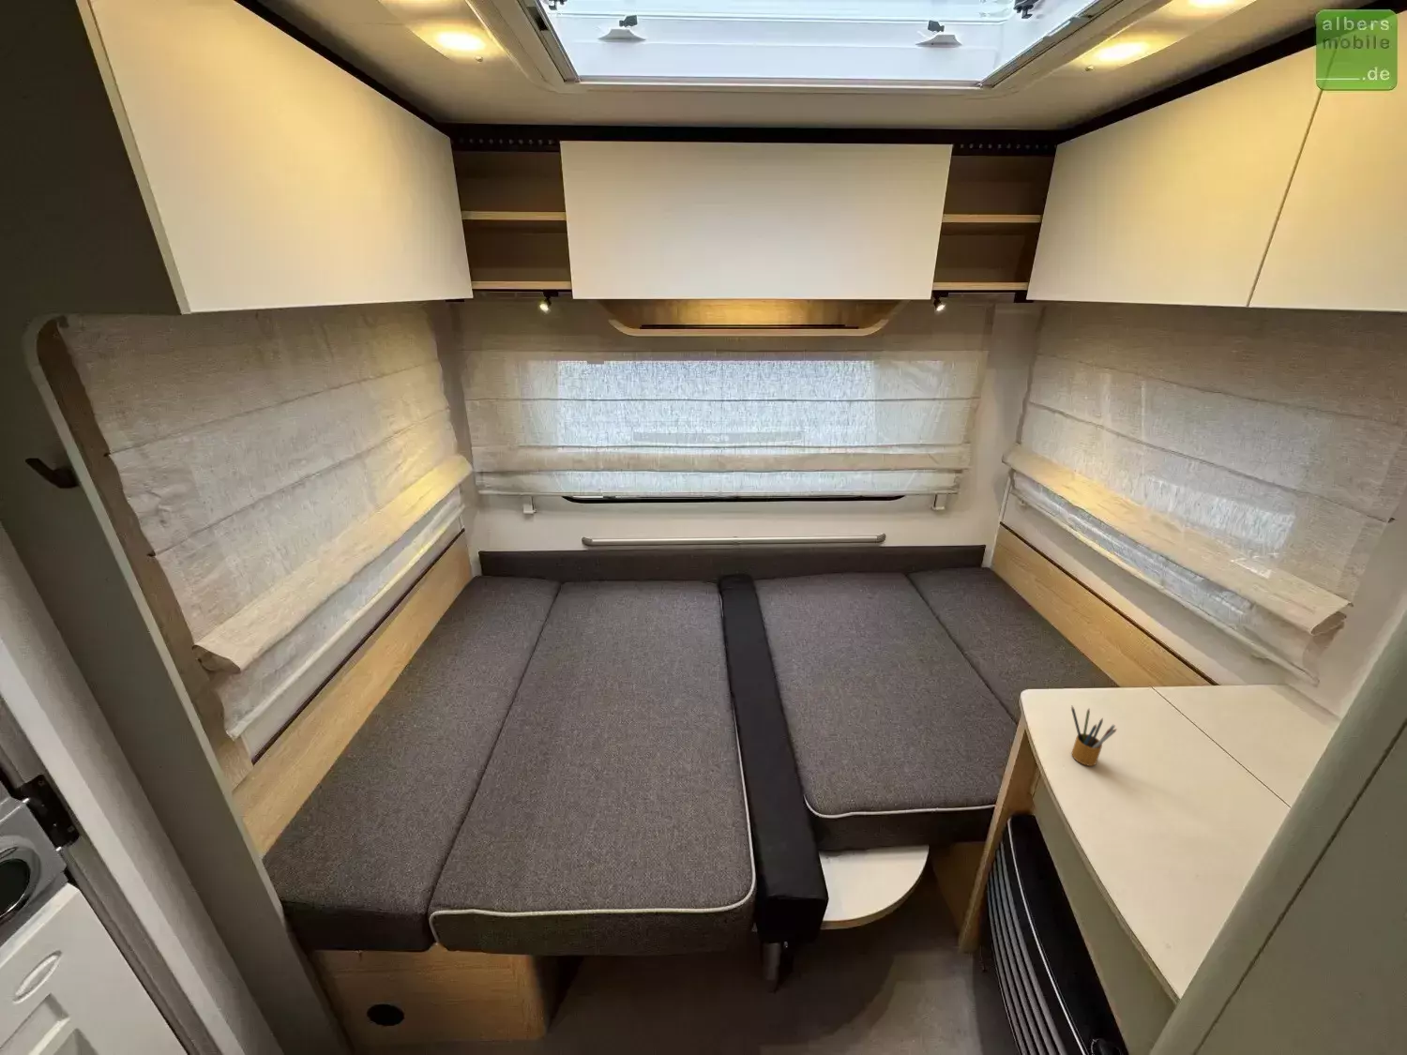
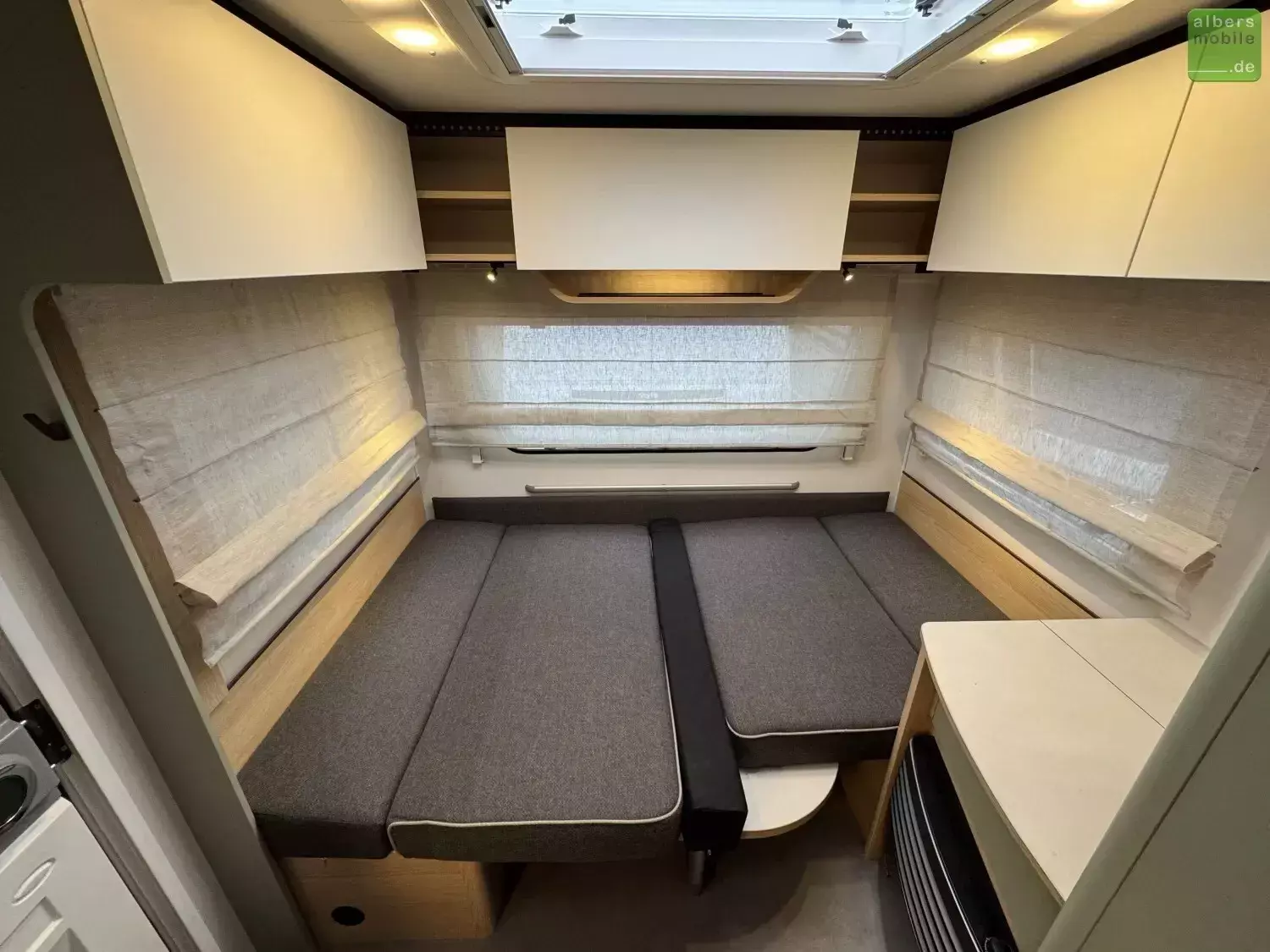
- pencil box [1070,705,1118,767]
